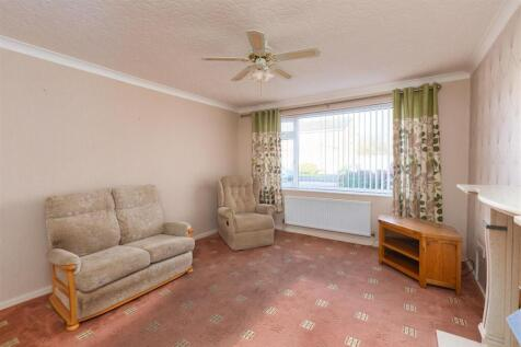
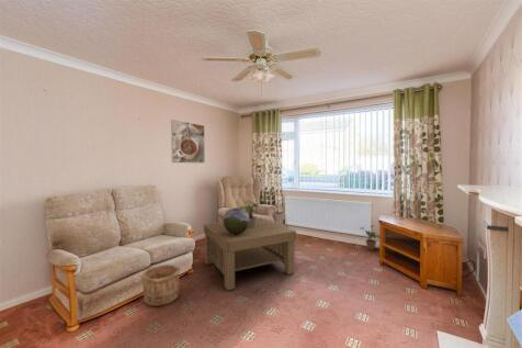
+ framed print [170,119,206,165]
+ decorative sphere [223,207,249,235]
+ wooden bucket [140,263,181,307]
+ potted plant [238,200,260,227]
+ coffee table [203,216,297,292]
+ potted plant [359,224,381,251]
